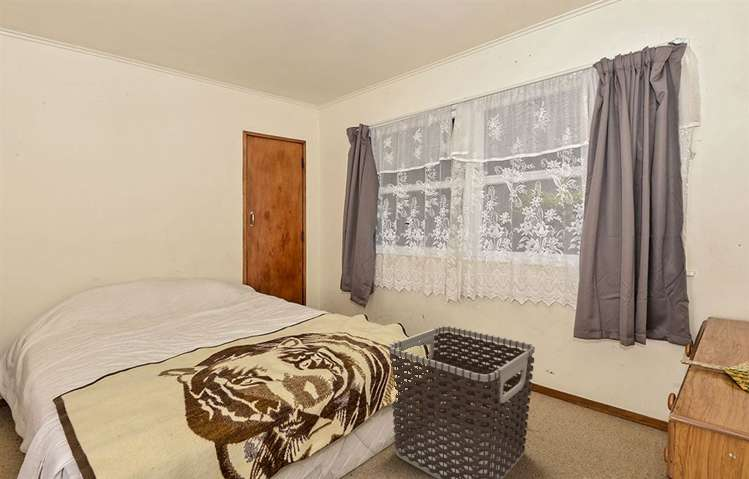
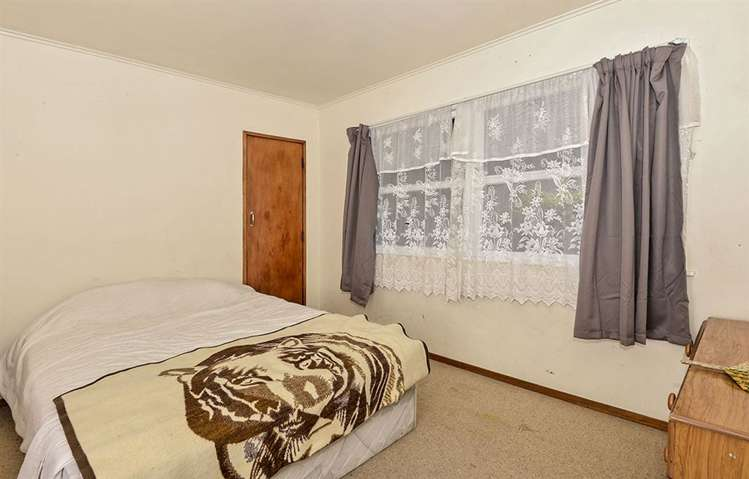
- clothes hamper [388,325,536,479]
